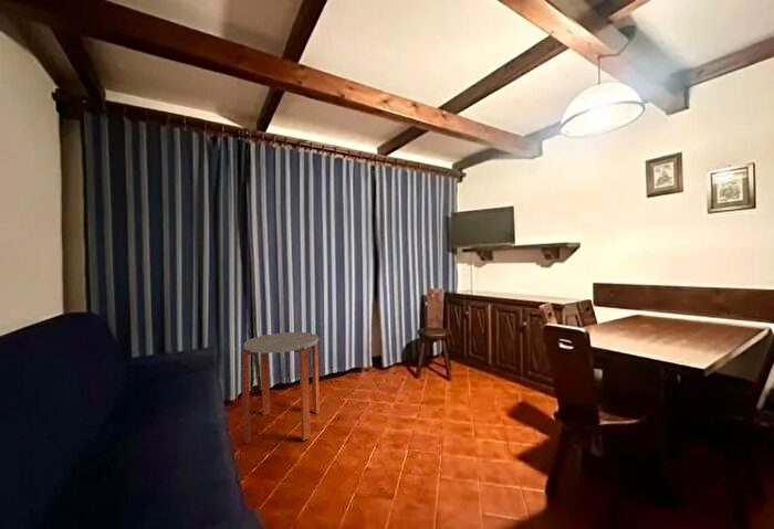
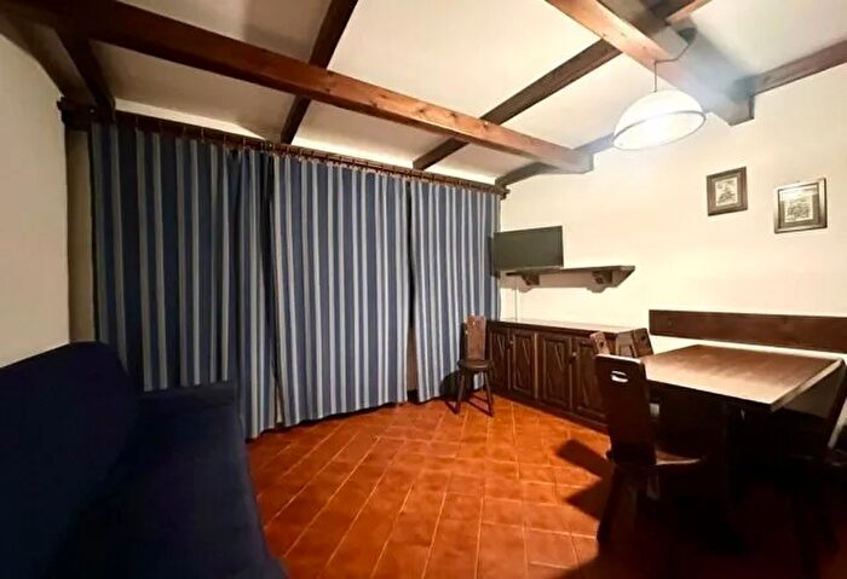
- side table [240,331,321,445]
